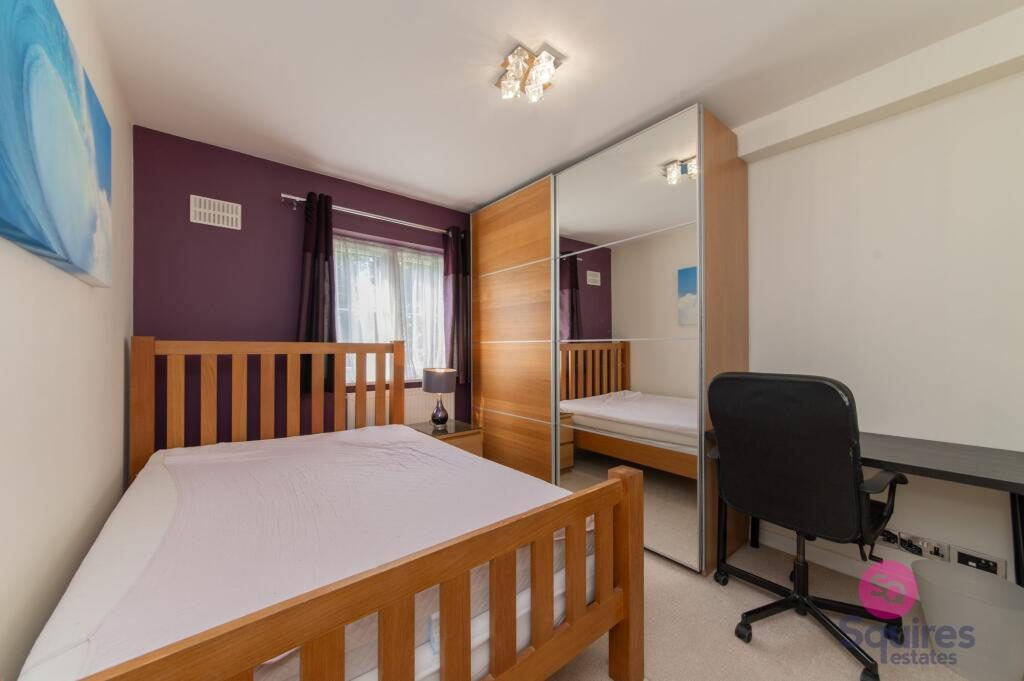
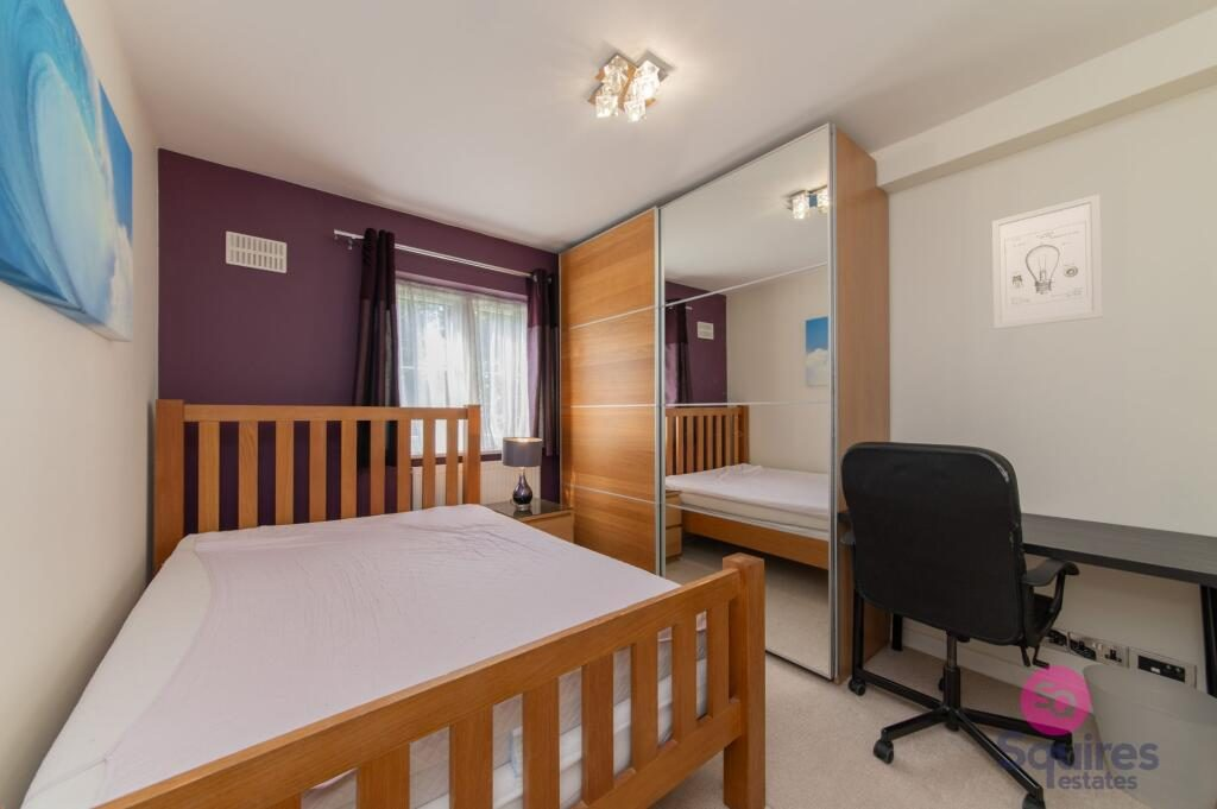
+ wall art [991,192,1104,330]
